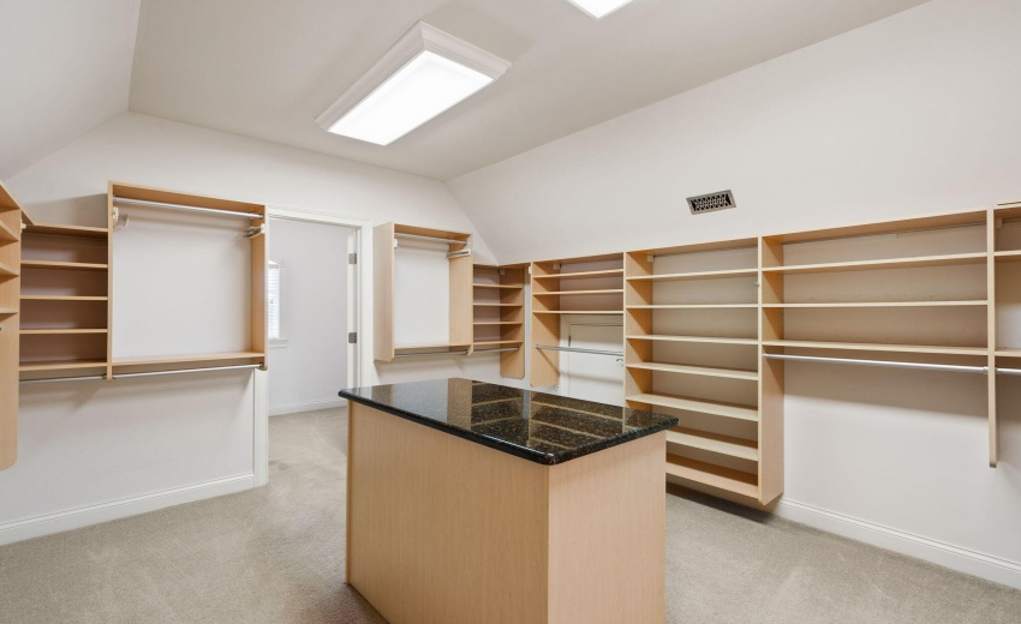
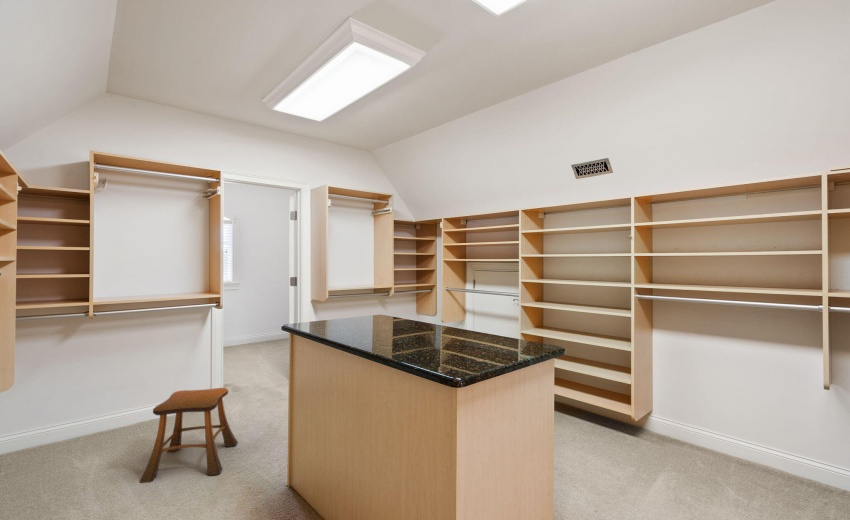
+ stool [138,387,239,484]
